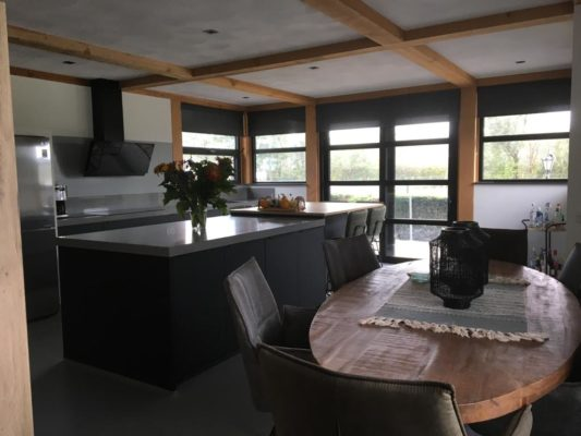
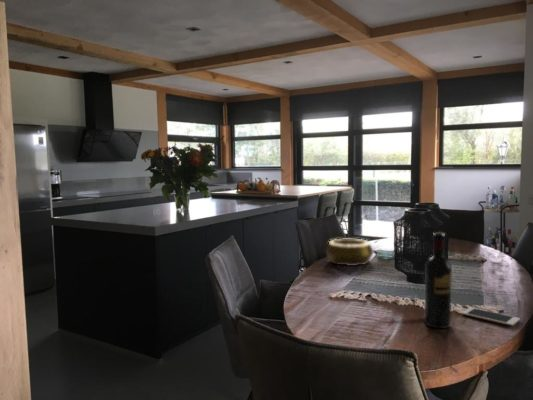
+ cell phone [461,307,521,327]
+ wine bottle [424,231,453,329]
+ decorative bowl [325,238,375,267]
